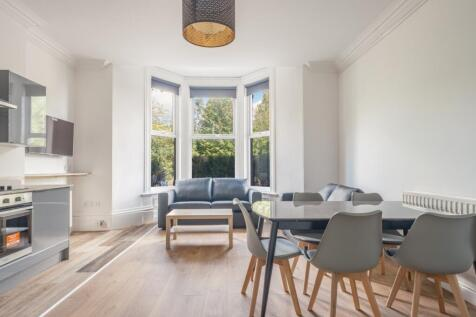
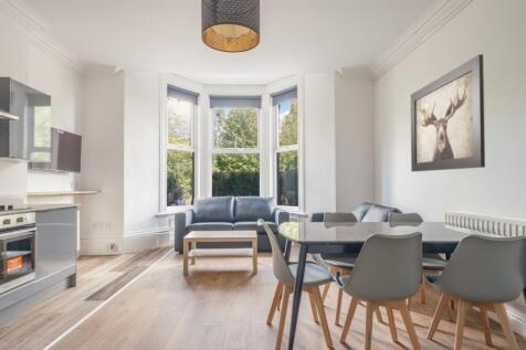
+ wall art [410,53,486,172]
